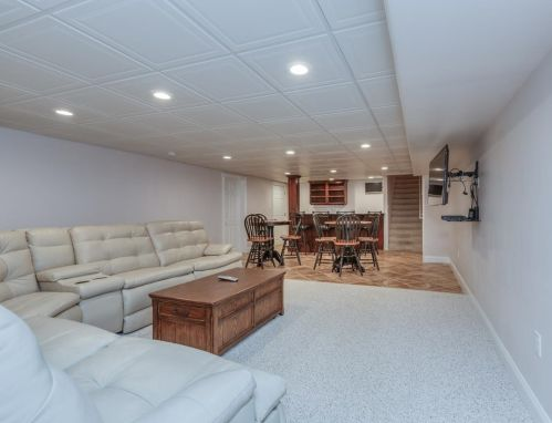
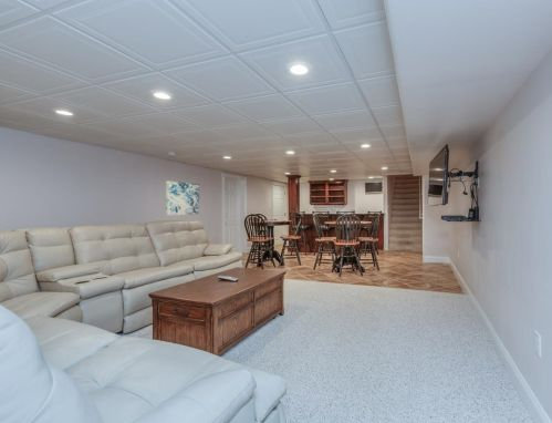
+ wall art [165,180,200,216]
